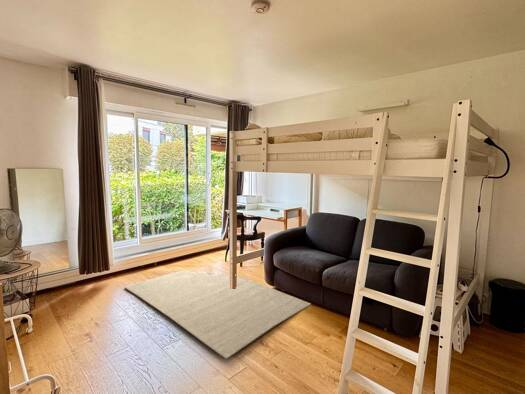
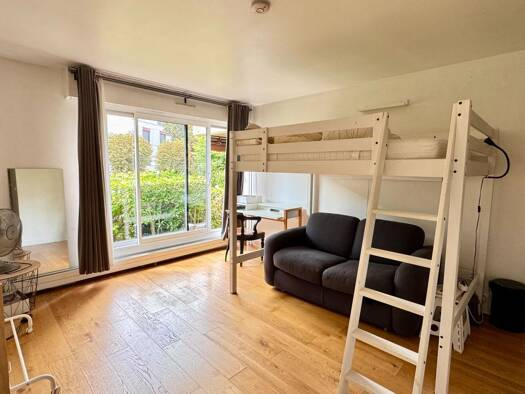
- rug [123,269,312,360]
